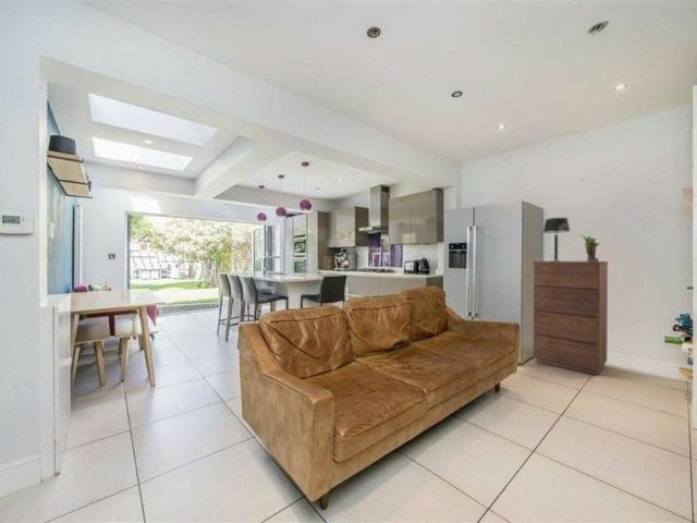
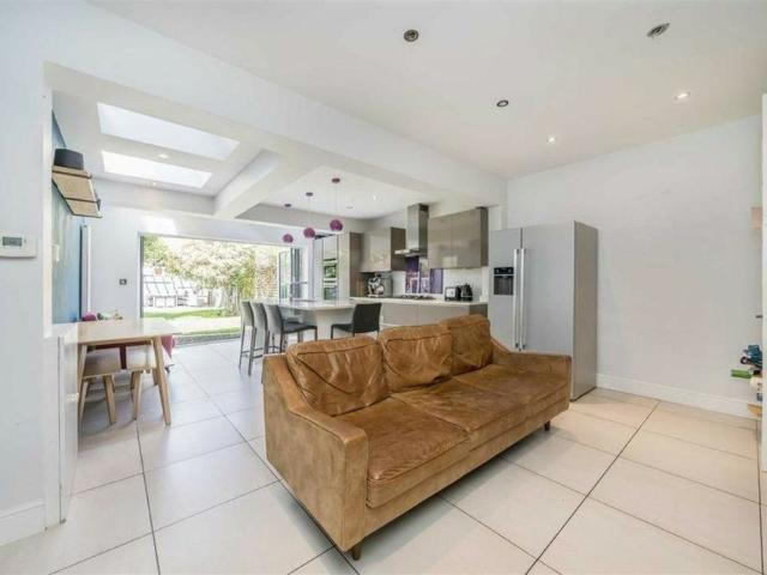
- dresser [533,260,609,376]
- potted plant [578,234,602,262]
- table lamp [542,217,571,262]
